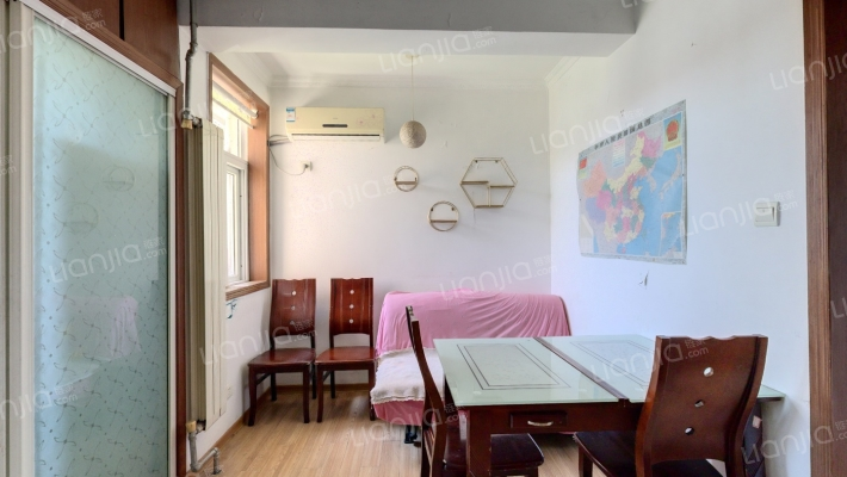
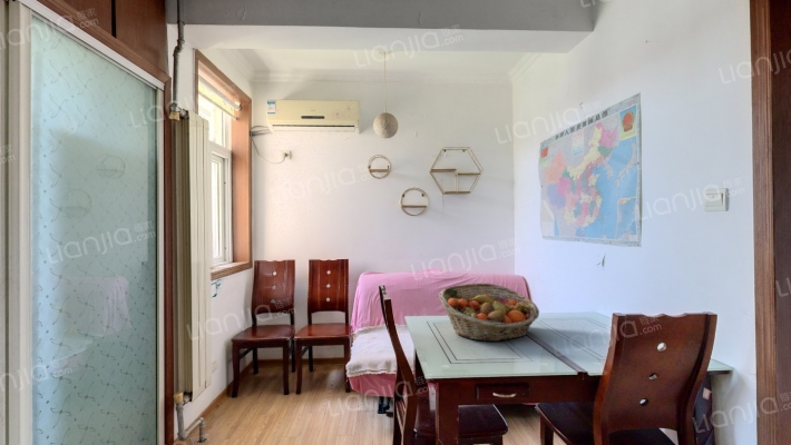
+ fruit basket [438,283,540,343]
